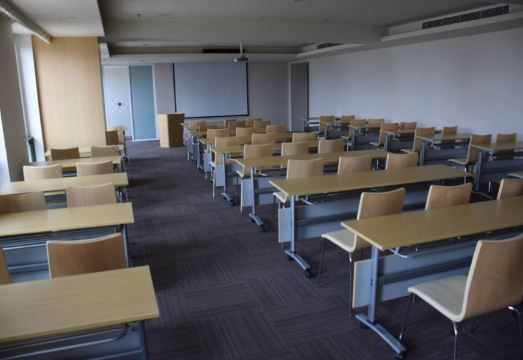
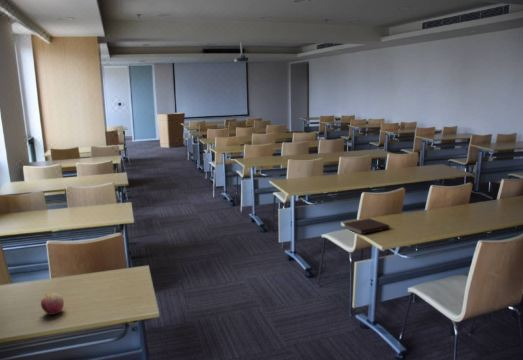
+ apple [40,292,65,316]
+ notebook [342,217,391,235]
